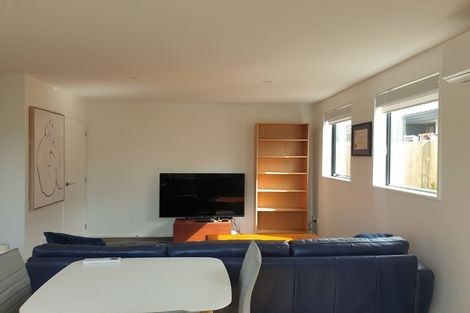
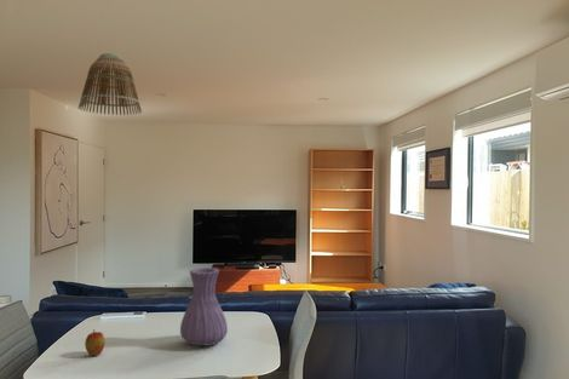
+ vase [179,266,229,348]
+ apple [84,328,107,357]
+ lamp shade [77,52,143,116]
